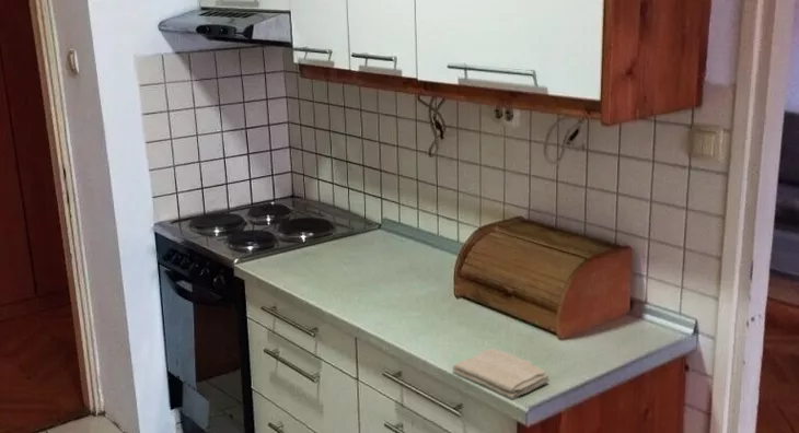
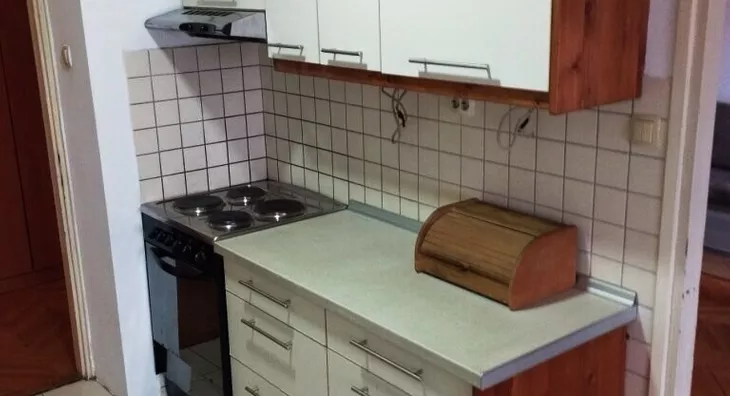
- washcloth [452,348,551,399]
